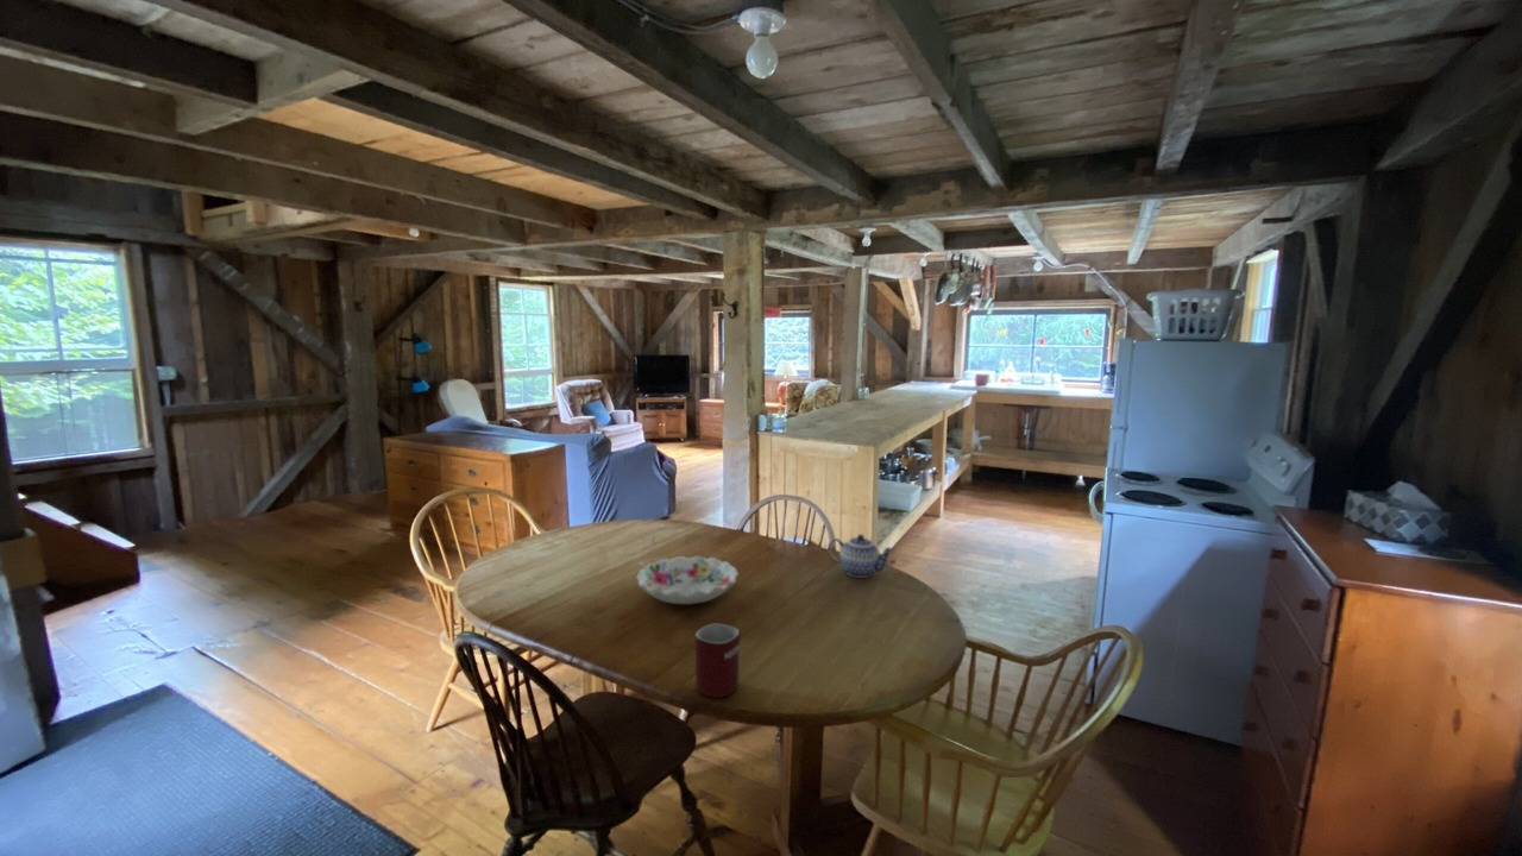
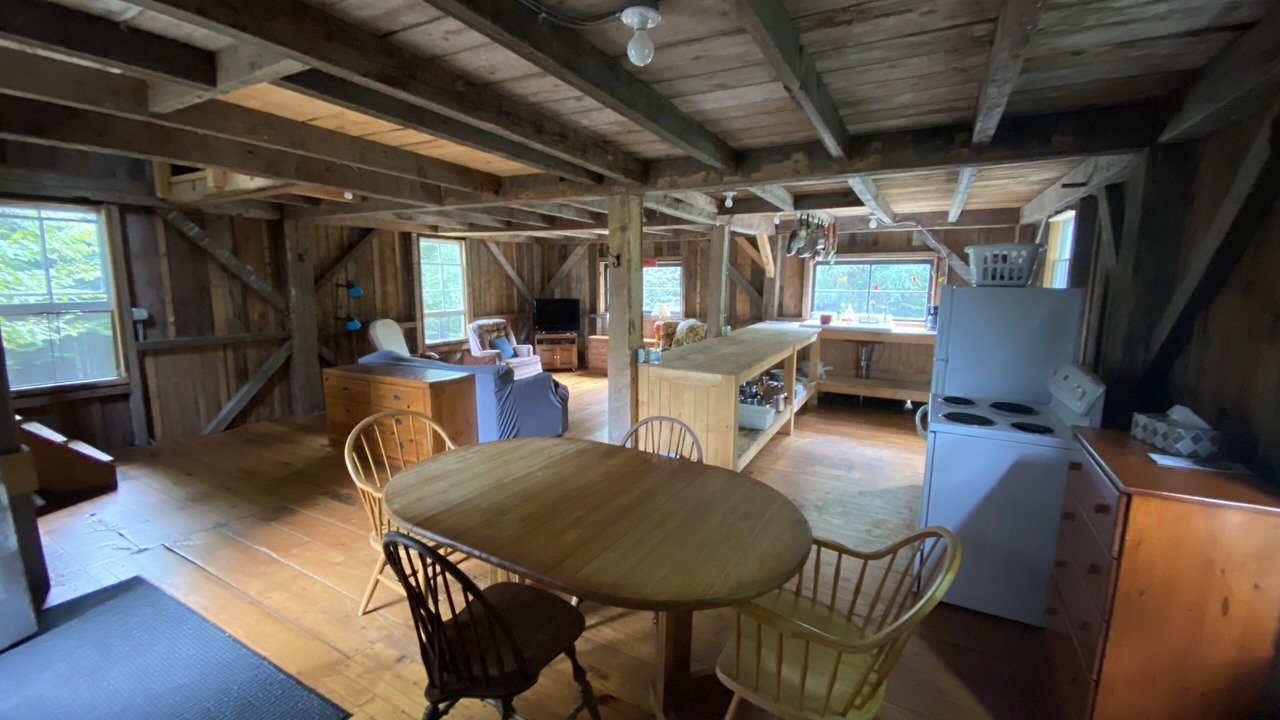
- mug [694,623,741,699]
- decorative bowl [635,555,740,605]
- teapot [826,533,893,579]
